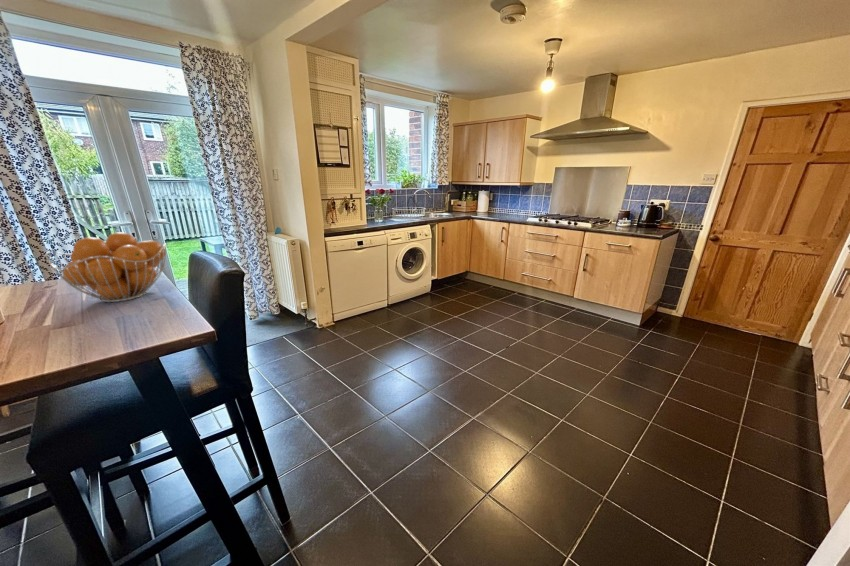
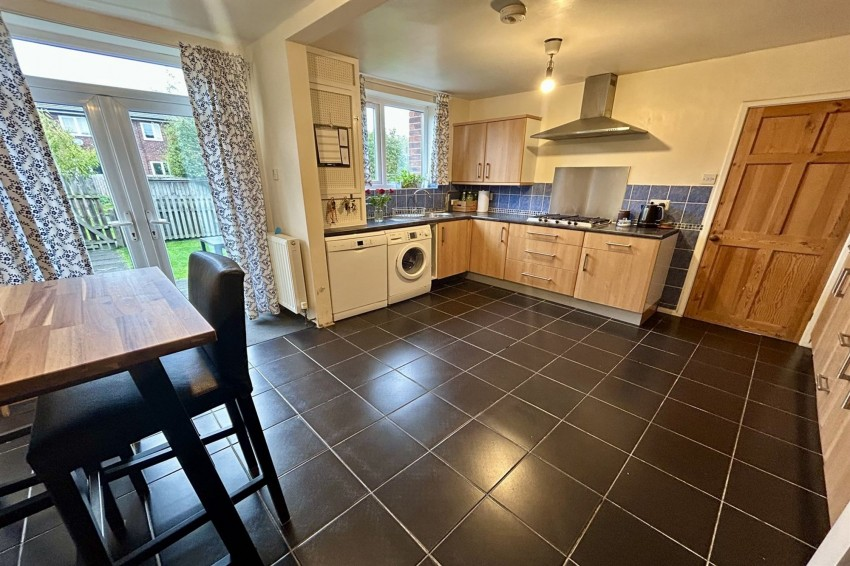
- fruit basket [44,231,167,303]
